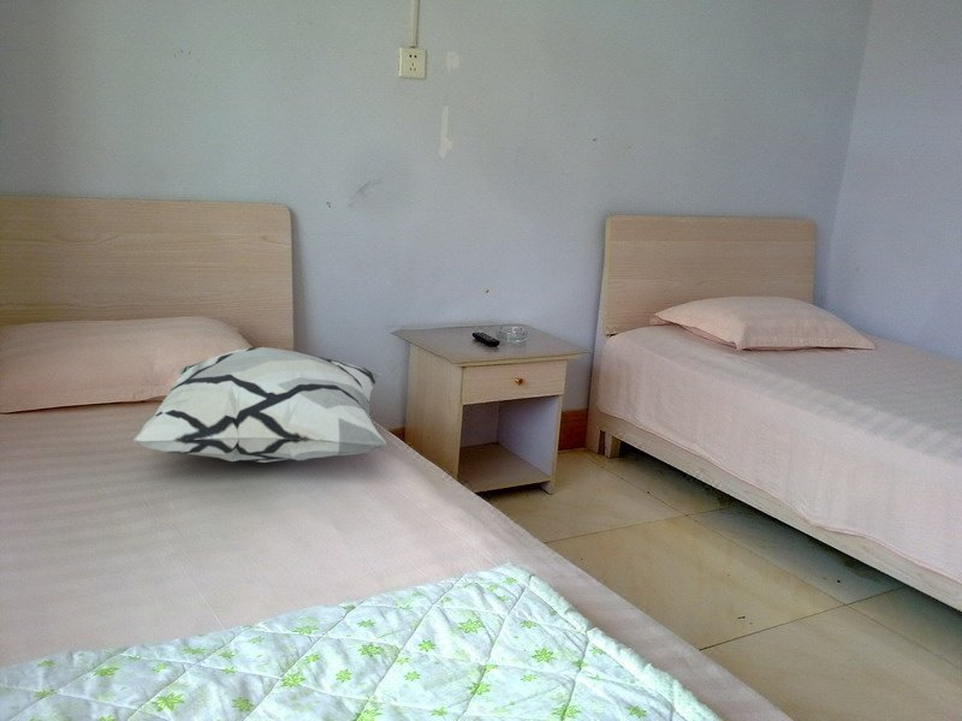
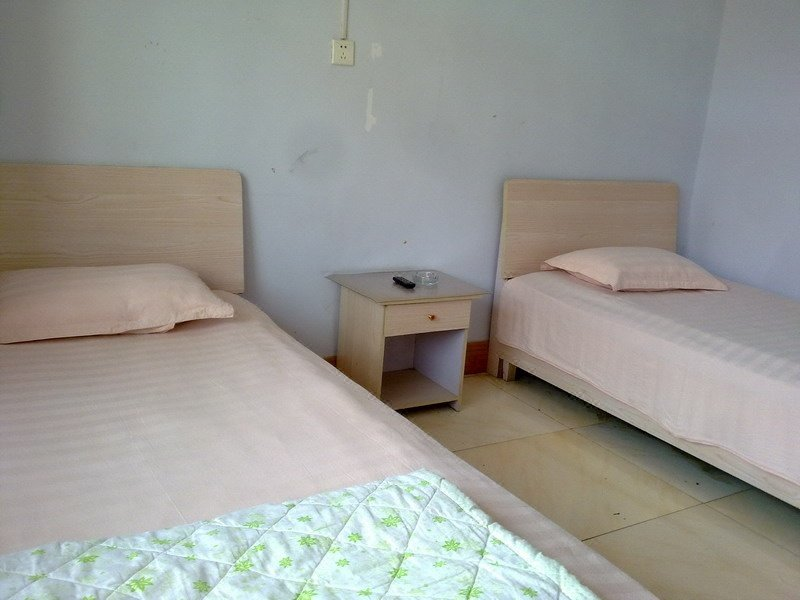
- decorative pillow [131,346,387,464]
